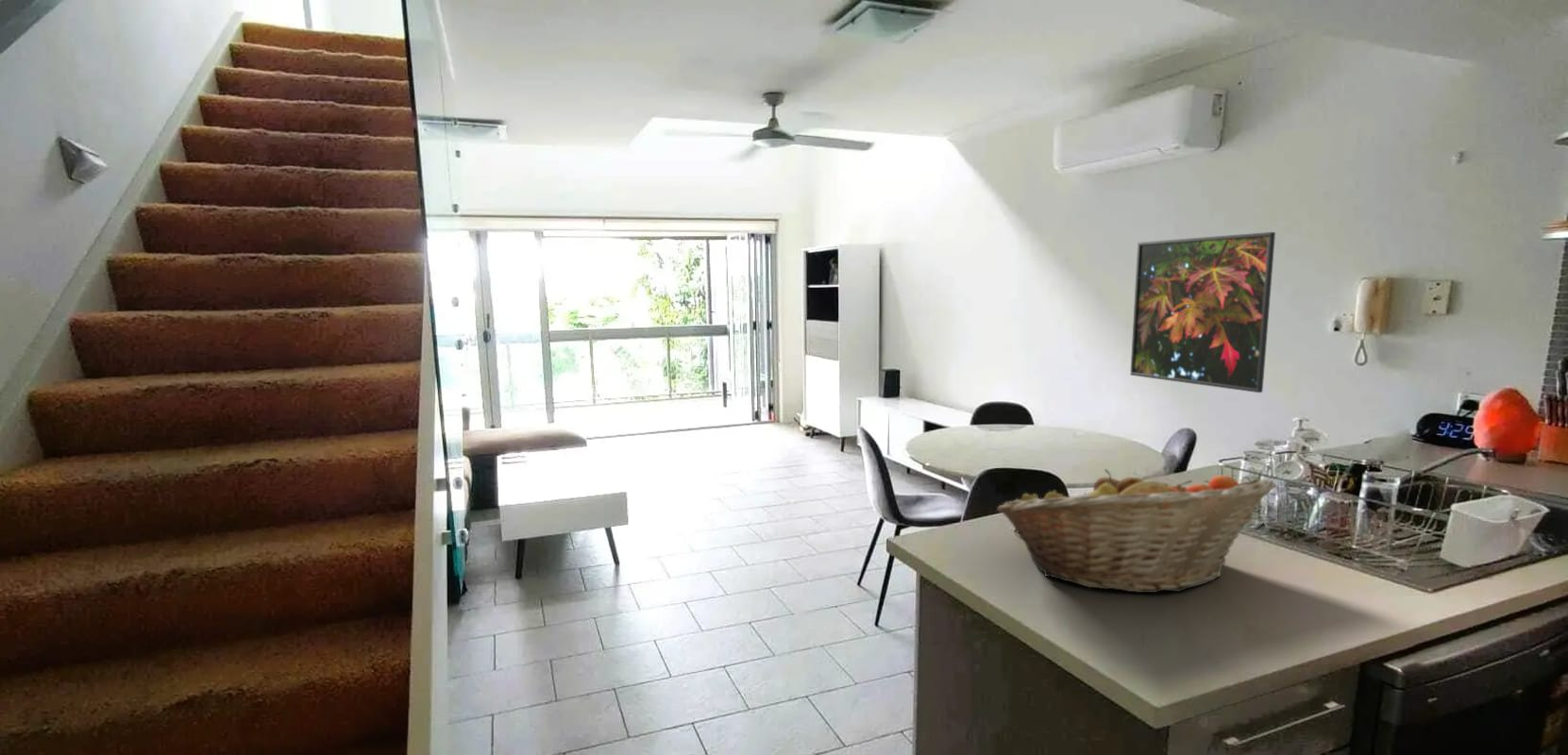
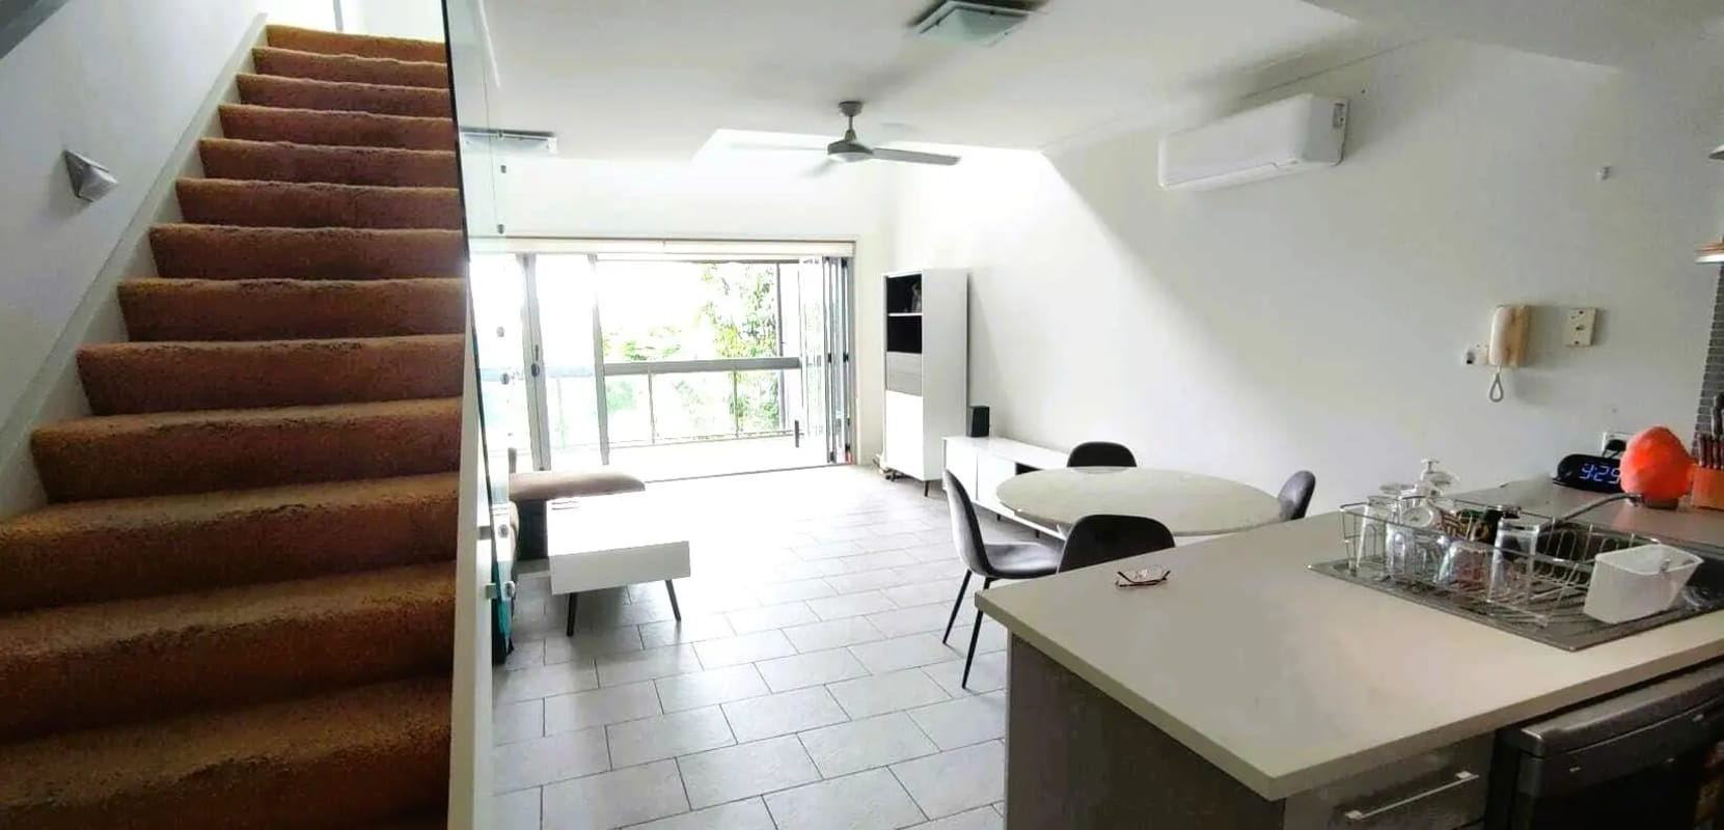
- fruit basket [996,468,1277,594]
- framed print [1129,231,1276,394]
